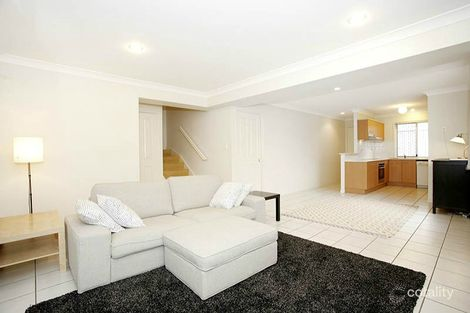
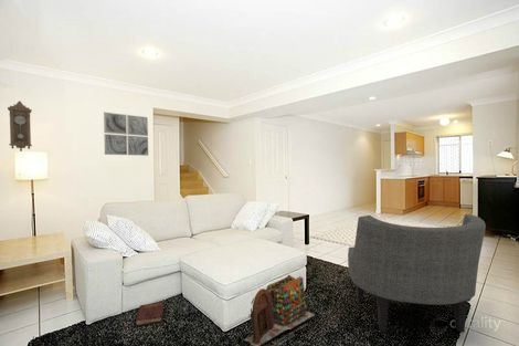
+ hardback book [135,301,165,327]
+ bag [244,274,316,346]
+ pendulum clock [7,99,33,153]
+ armchair [347,213,487,333]
+ wall art [103,111,149,157]
